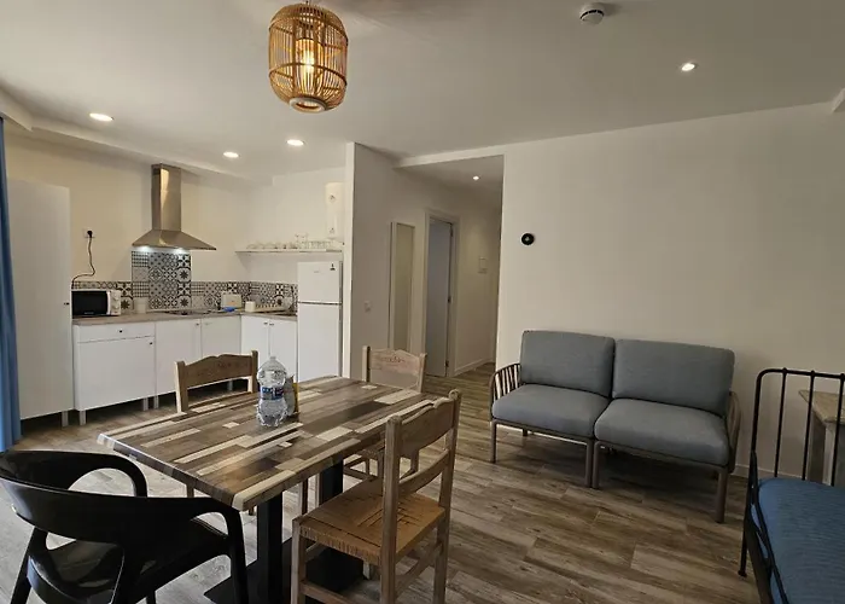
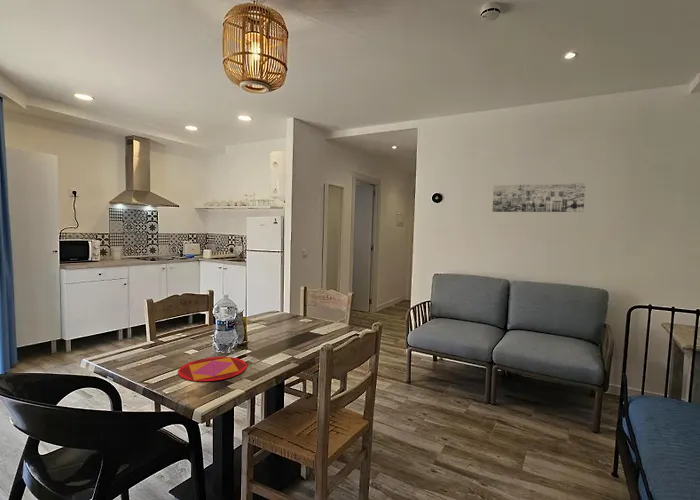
+ wall art [492,182,586,213]
+ plate [177,356,248,382]
